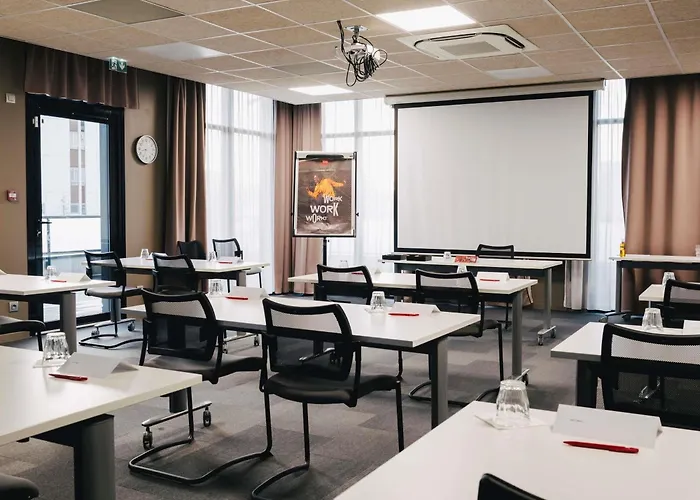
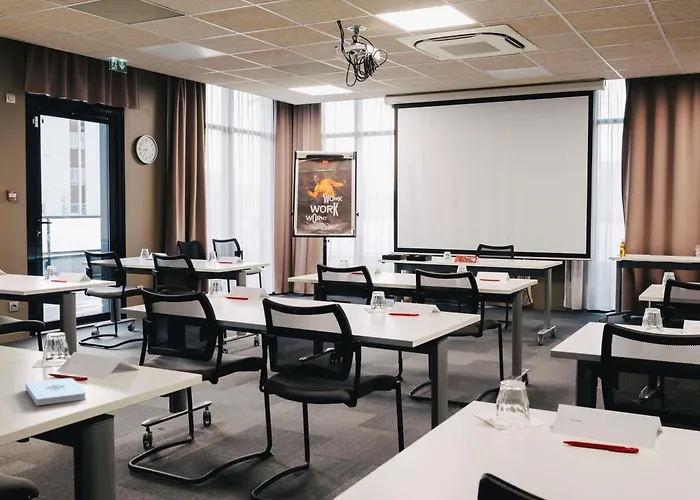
+ notepad [24,377,87,406]
